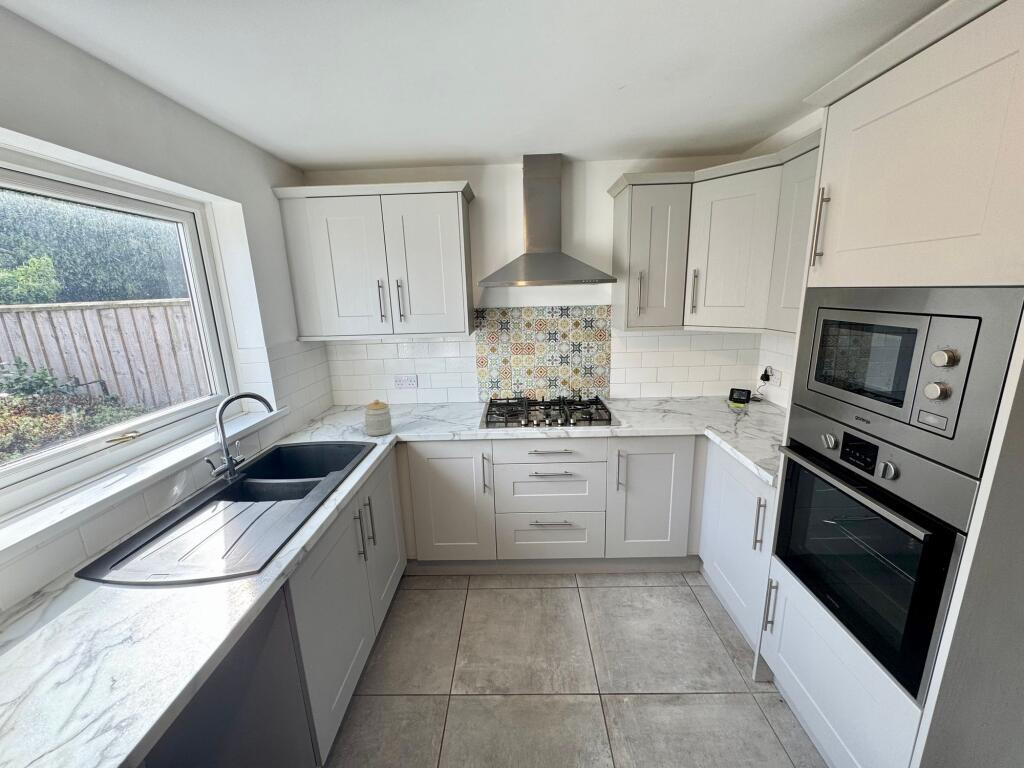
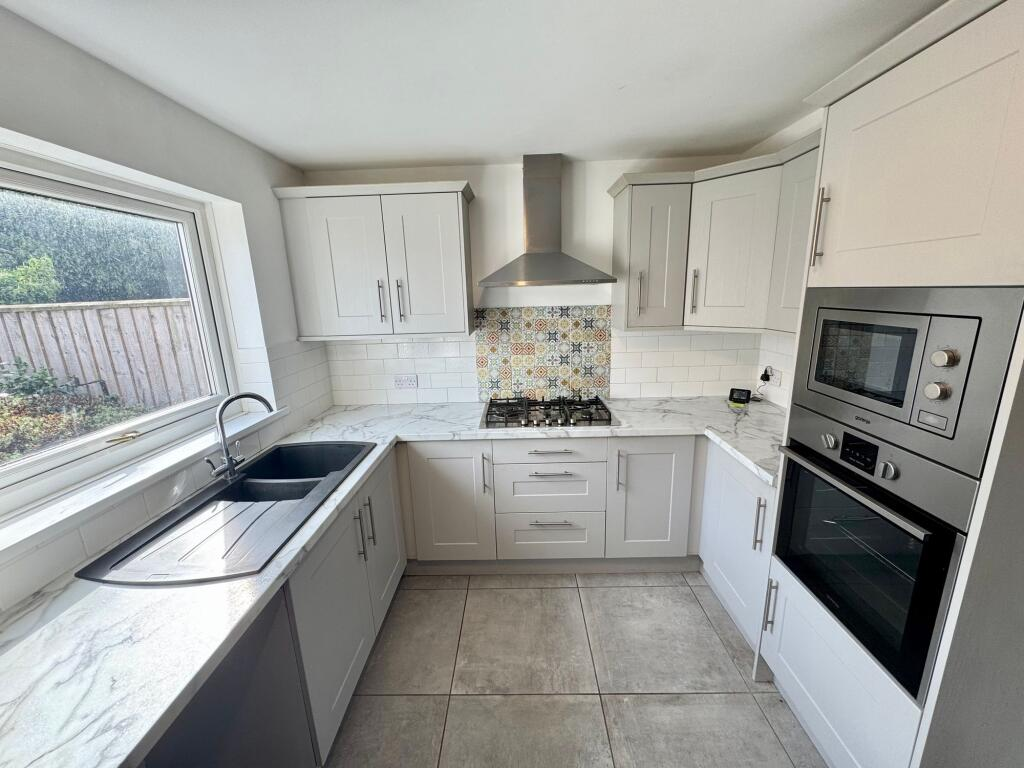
- jar [363,399,393,437]
